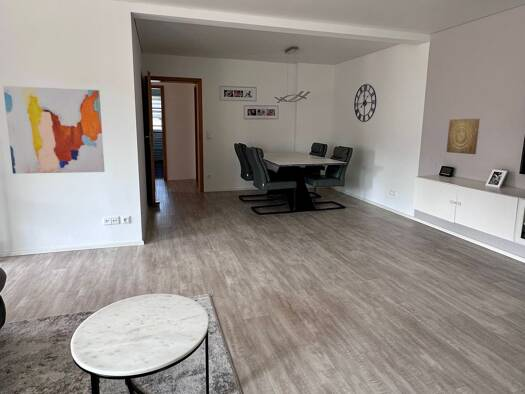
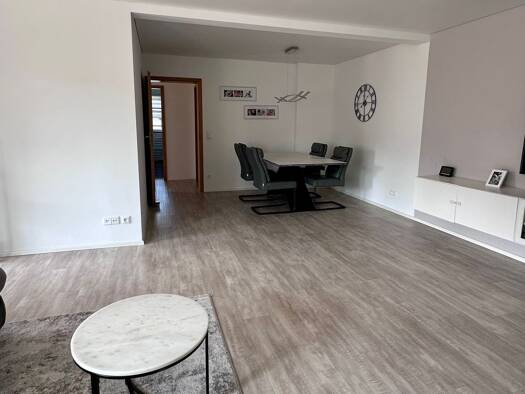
- wall art [446,118,481,155]
- wall art [2,85,106,175]
